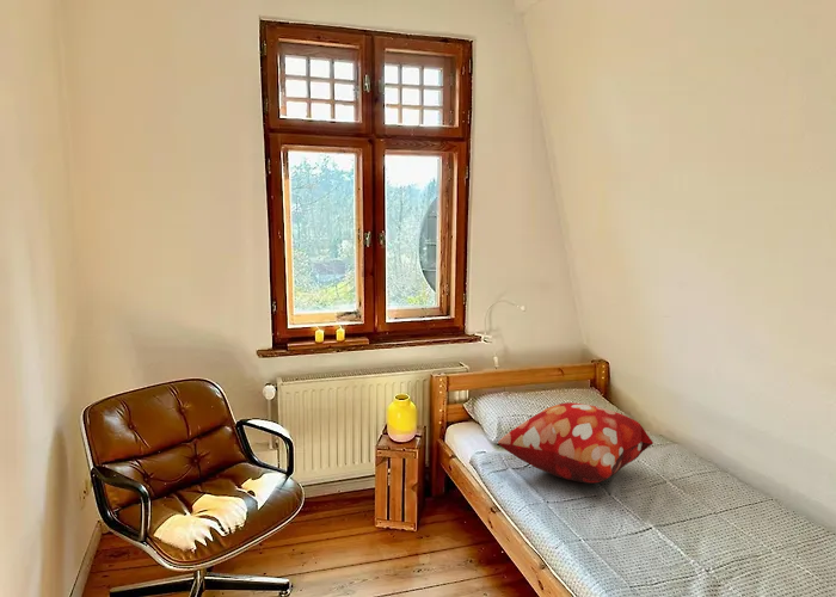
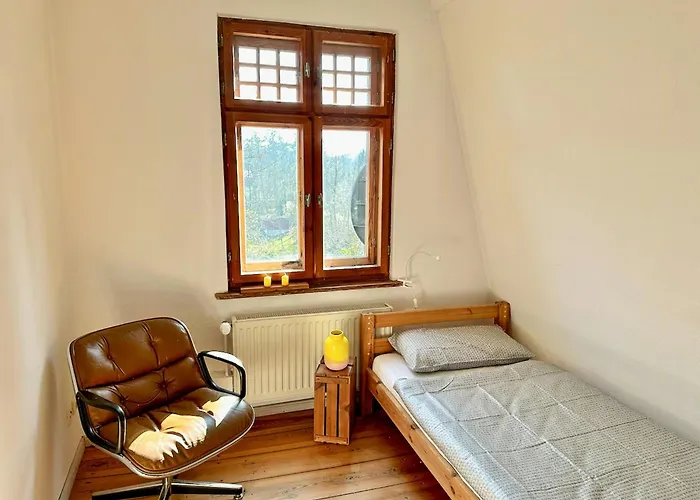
- decorative pillow [497,401,654,484]
